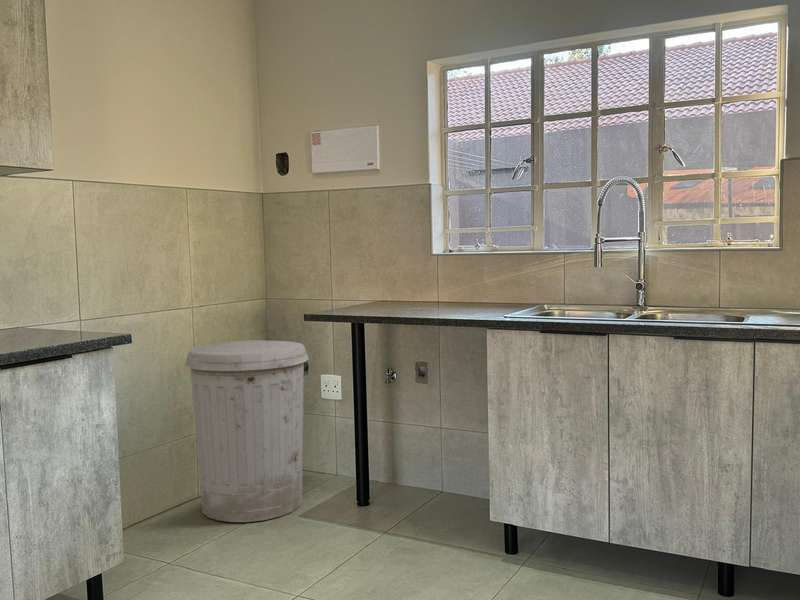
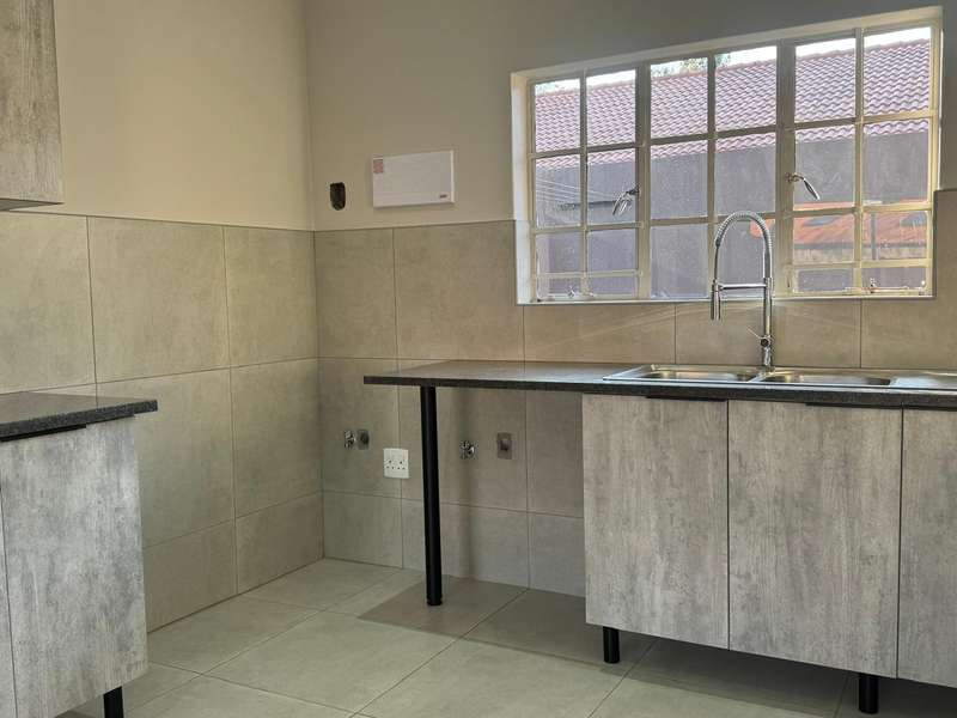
- trash can [184,339,310,523]
